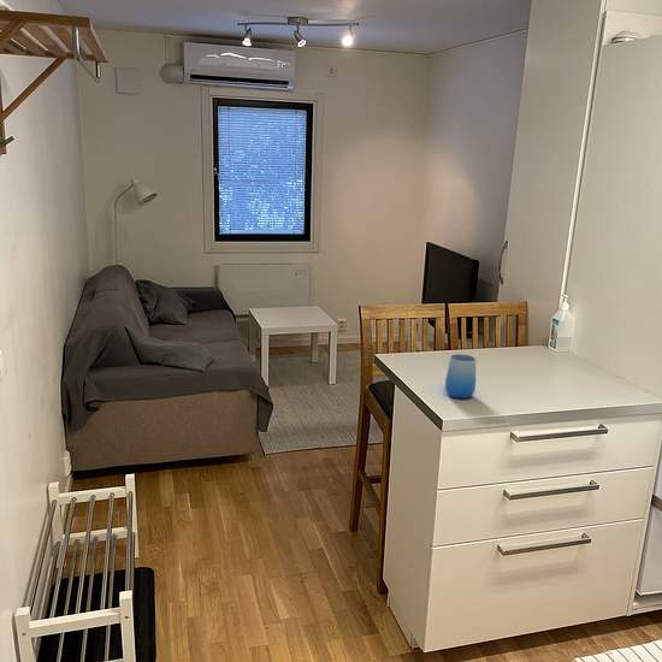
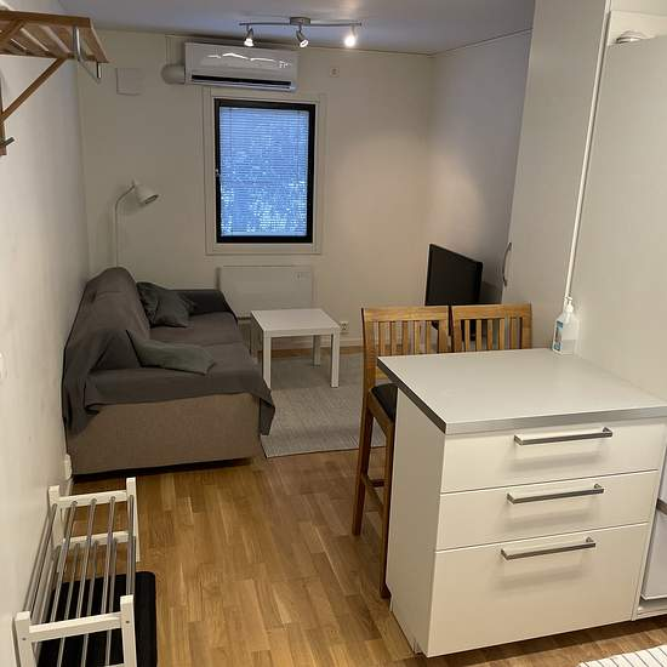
- cup [444,353,477,400]
